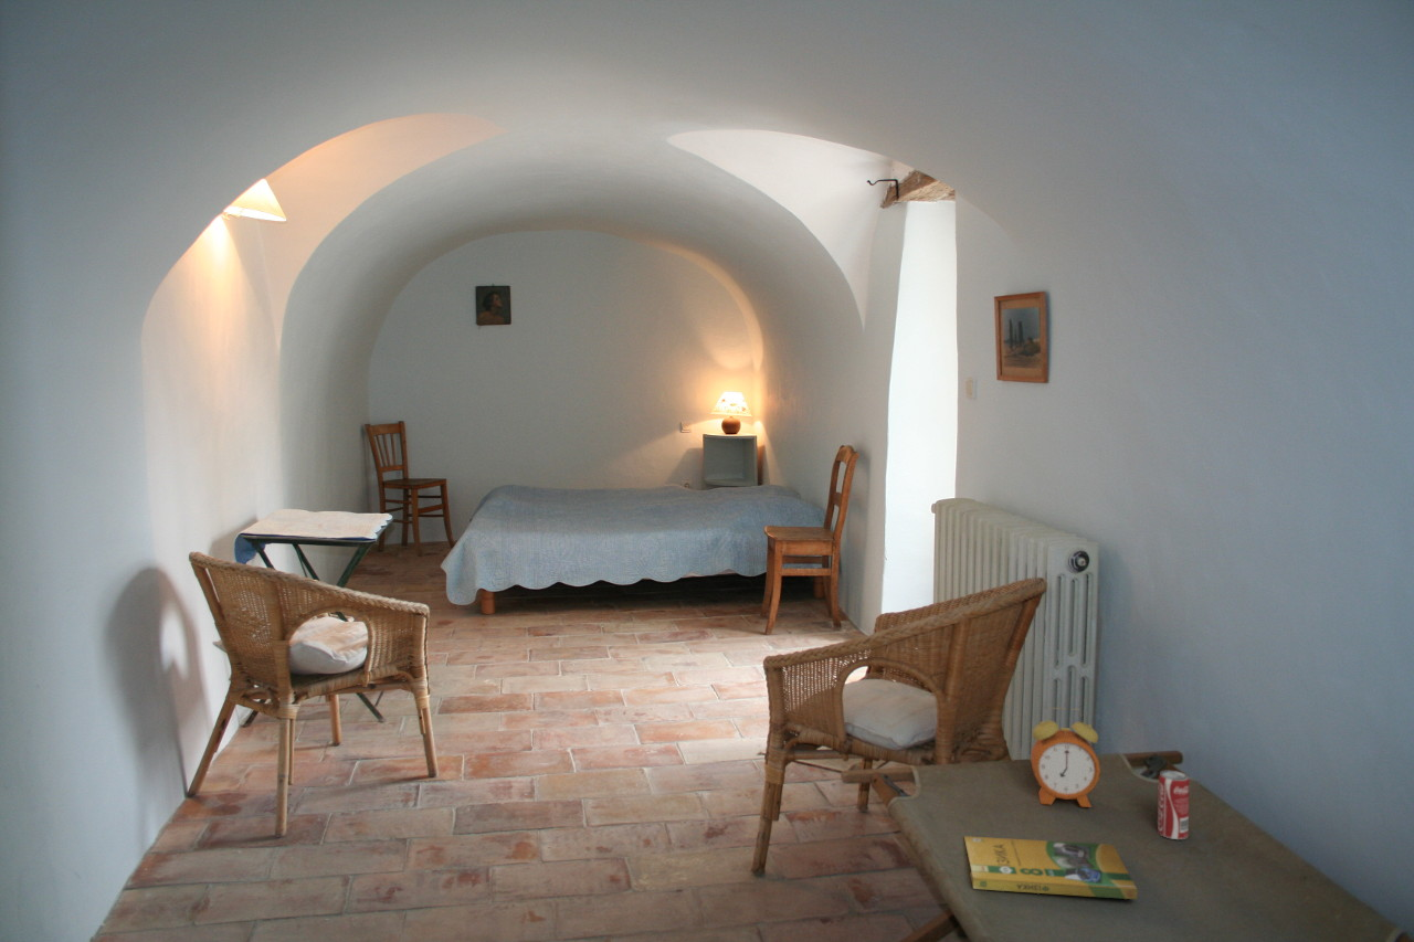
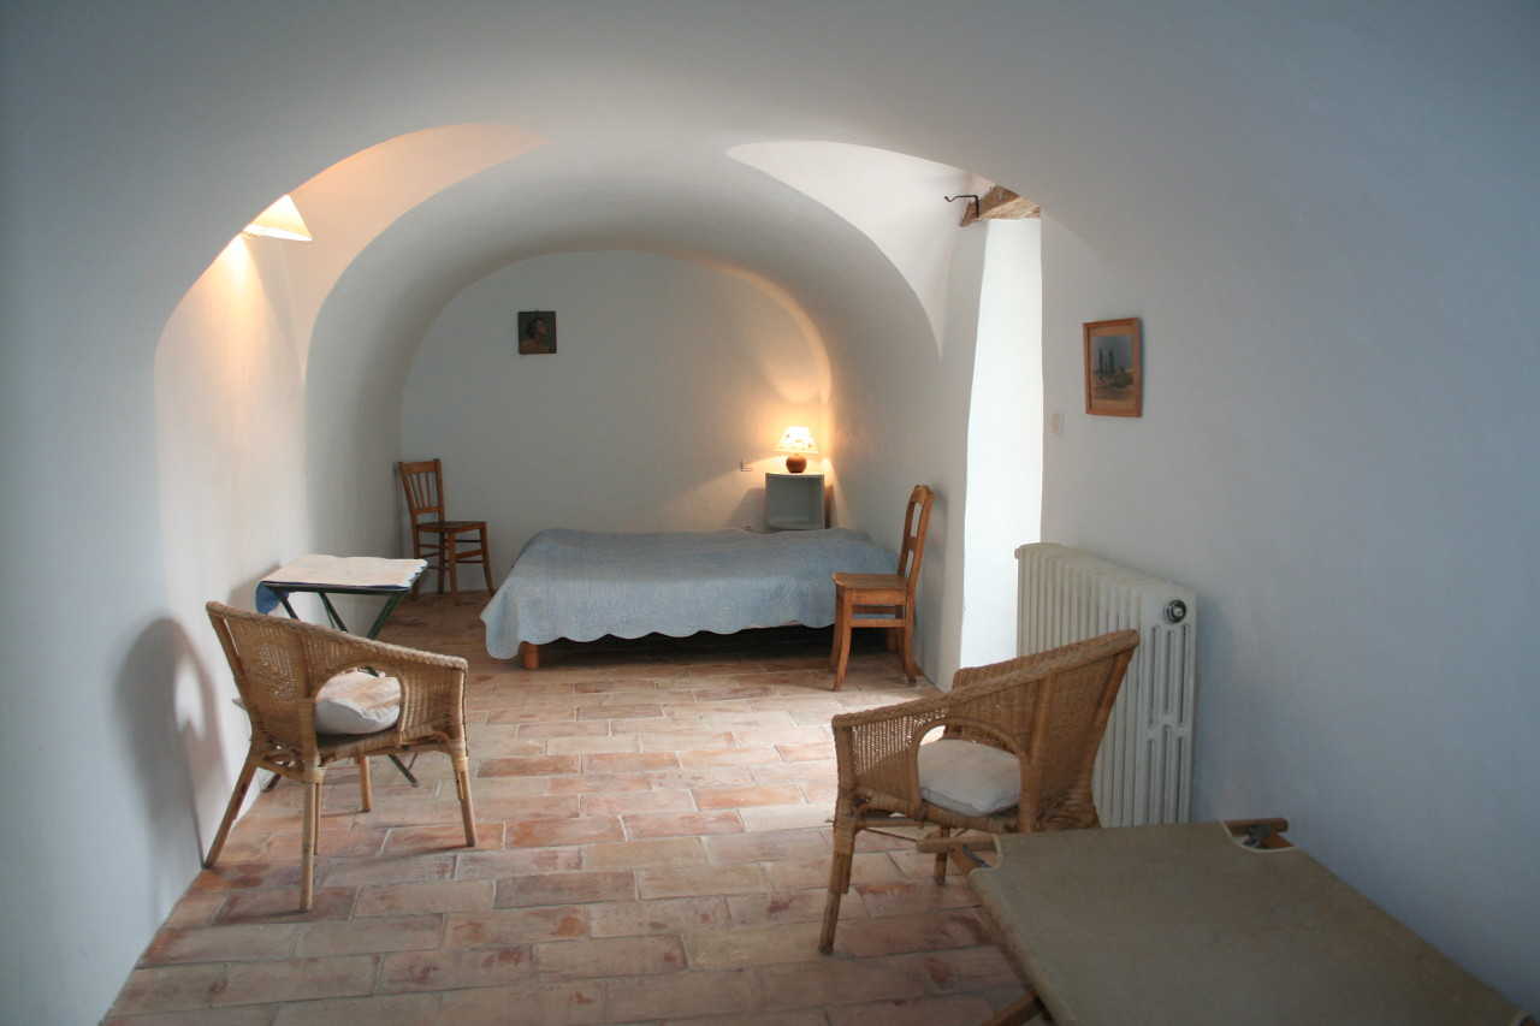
- alarm clock [1030,707,1101,808]
- beverage can [1157,769,1191,840]
- booklet [963,835,1139,900]
